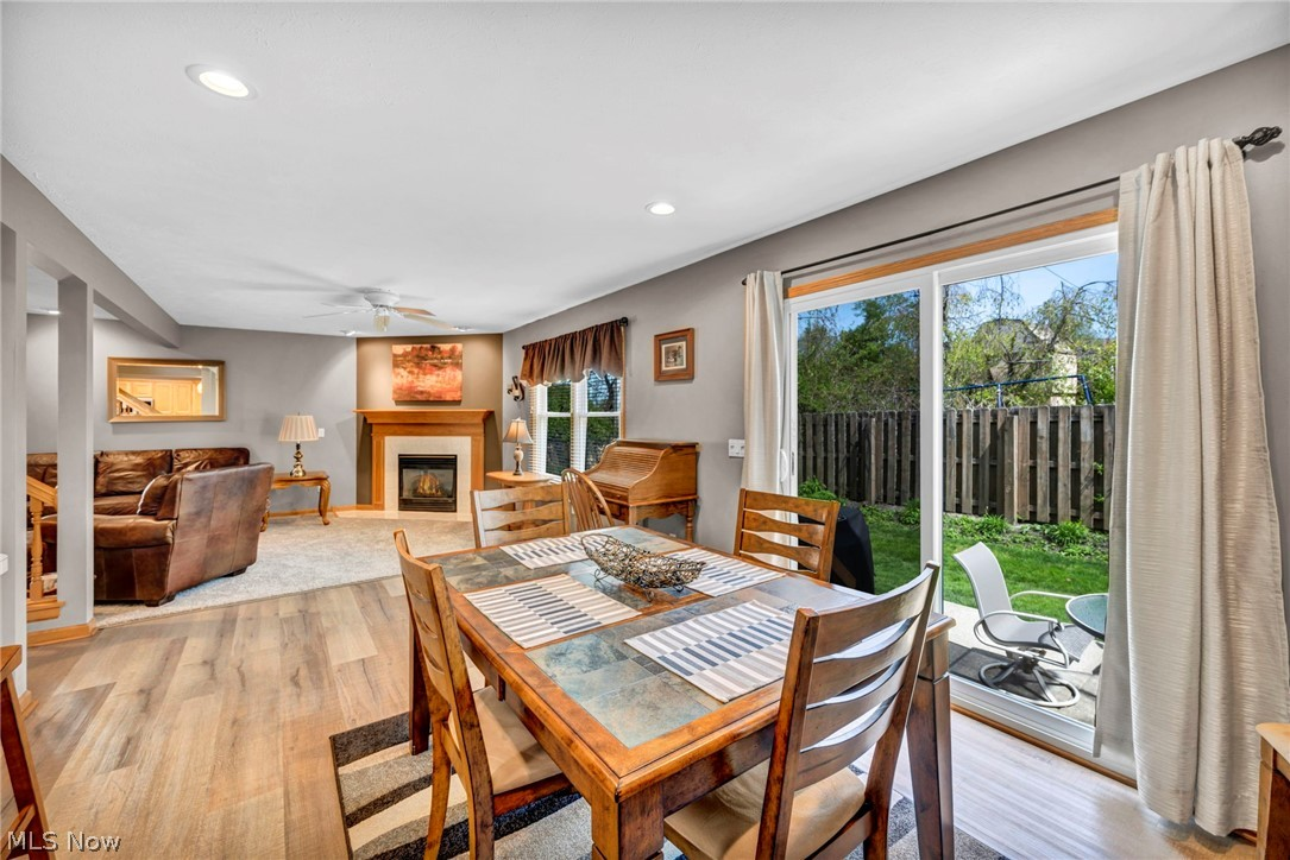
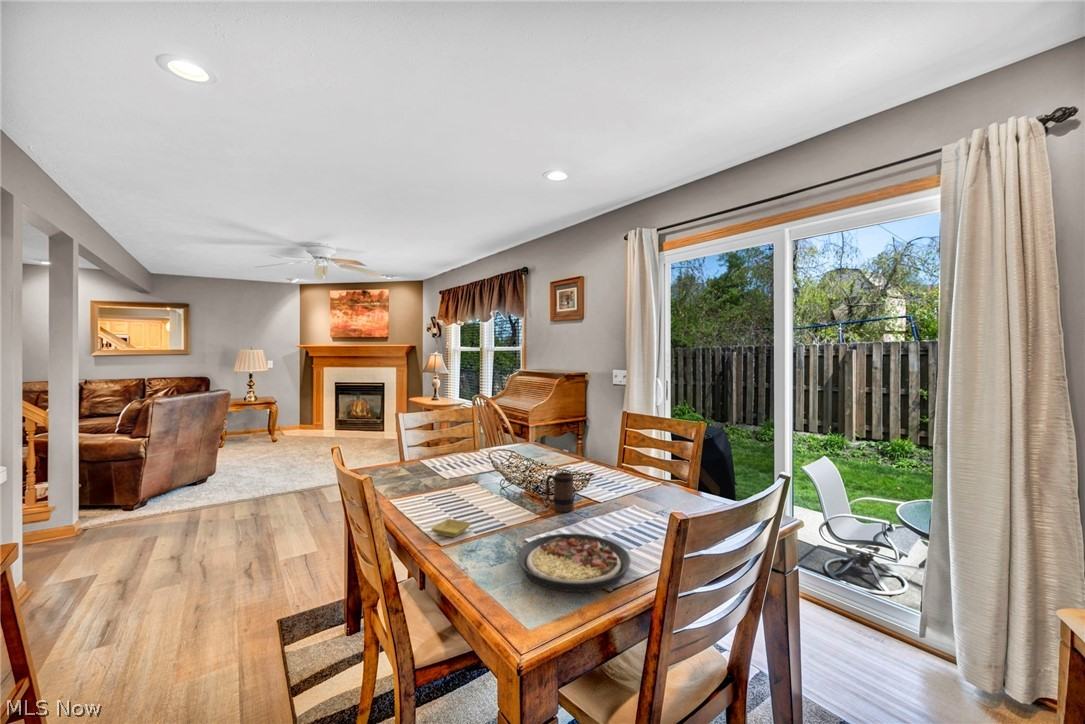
+ plate [516,533,632,593]
+ saucer [430,518,472,538]
+ mug [545,471,575,513]
